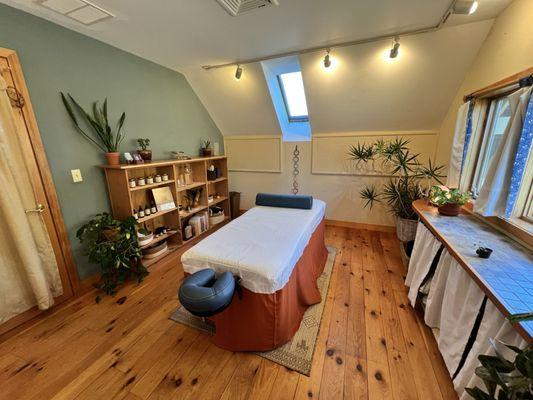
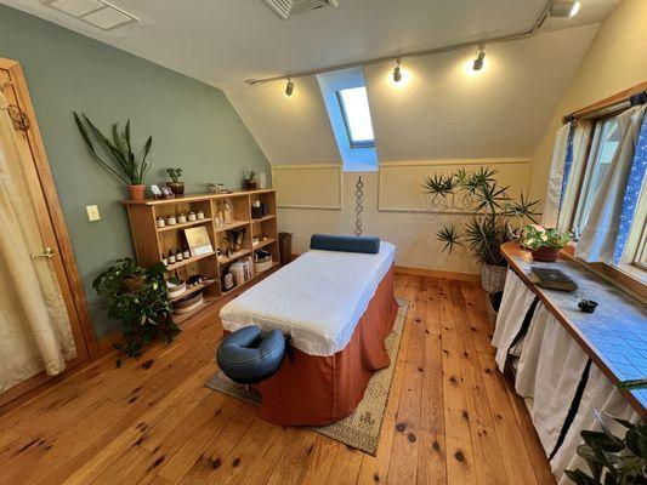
+ book [528,266,579,292]
